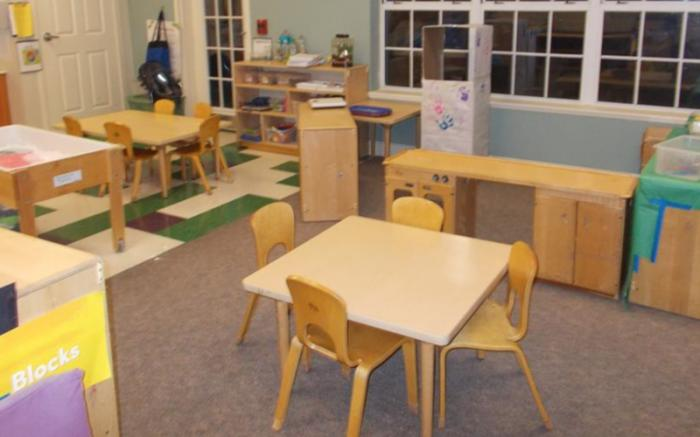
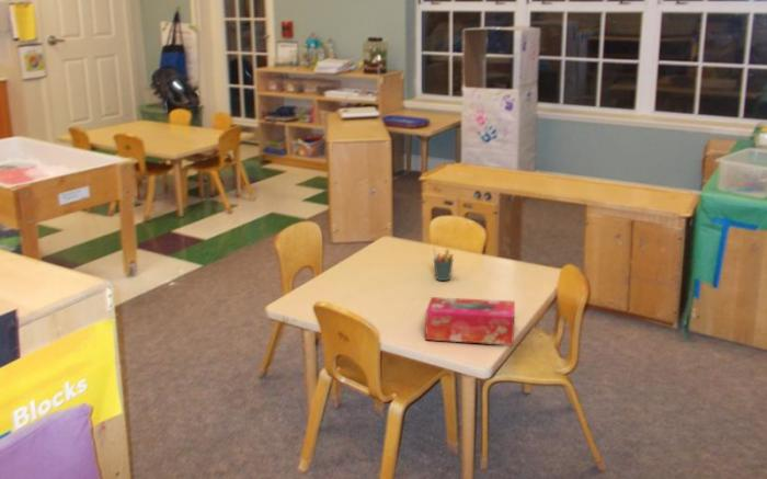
+ tissue box [424,296,516,346]
+ pen holder [432,247,455,282]
